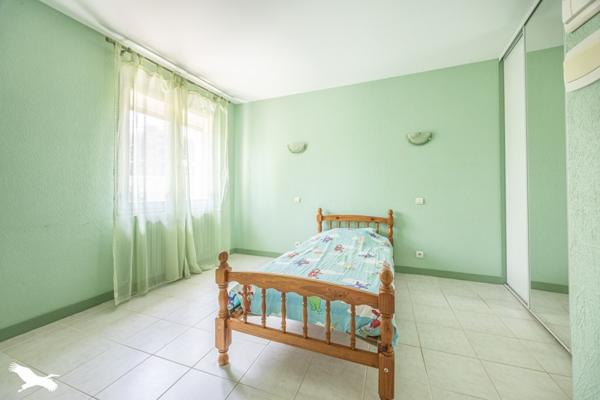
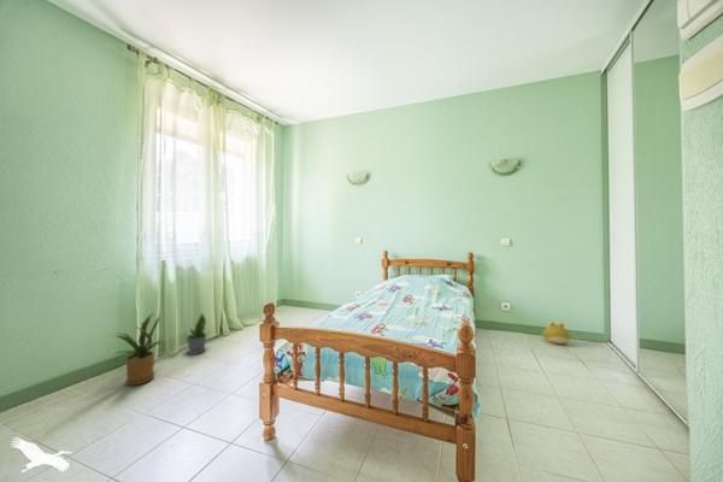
+ potted plant [186,312,208,355]
+ plush toy [542,321,572,345]
+ house plant [108,312,165,386]
